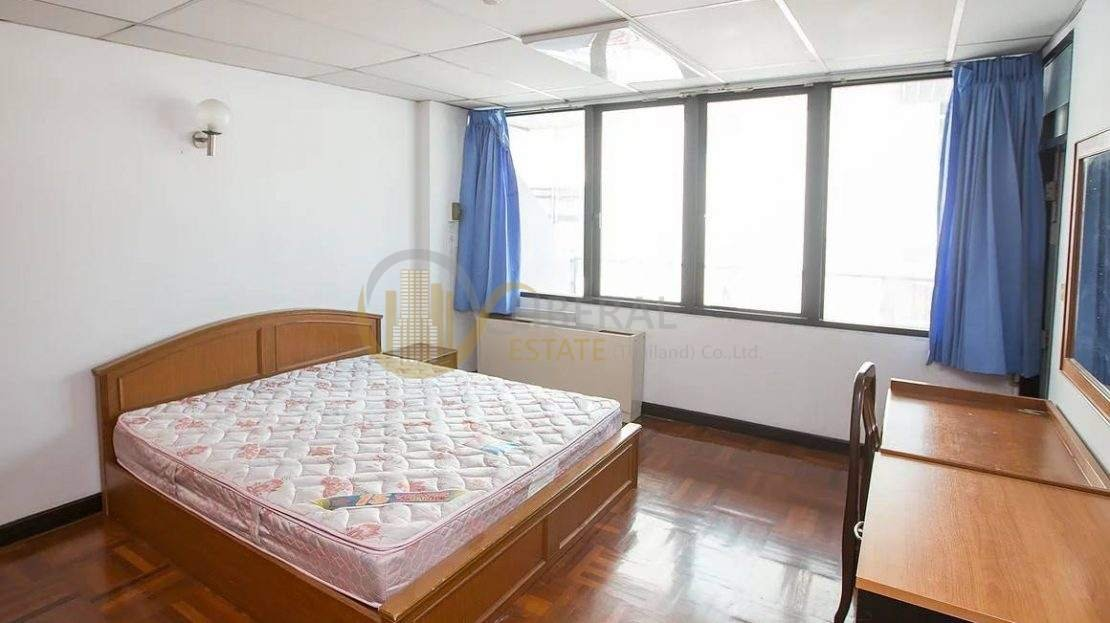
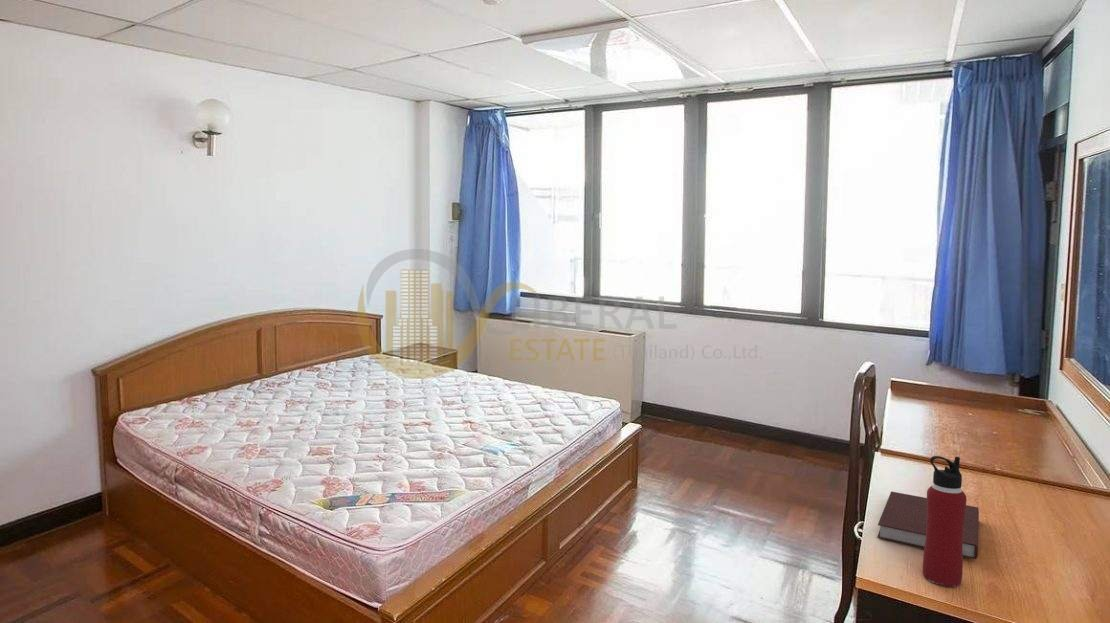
+ water bottle [922,455,968,588]
+ notebook [876,491,980,560]
